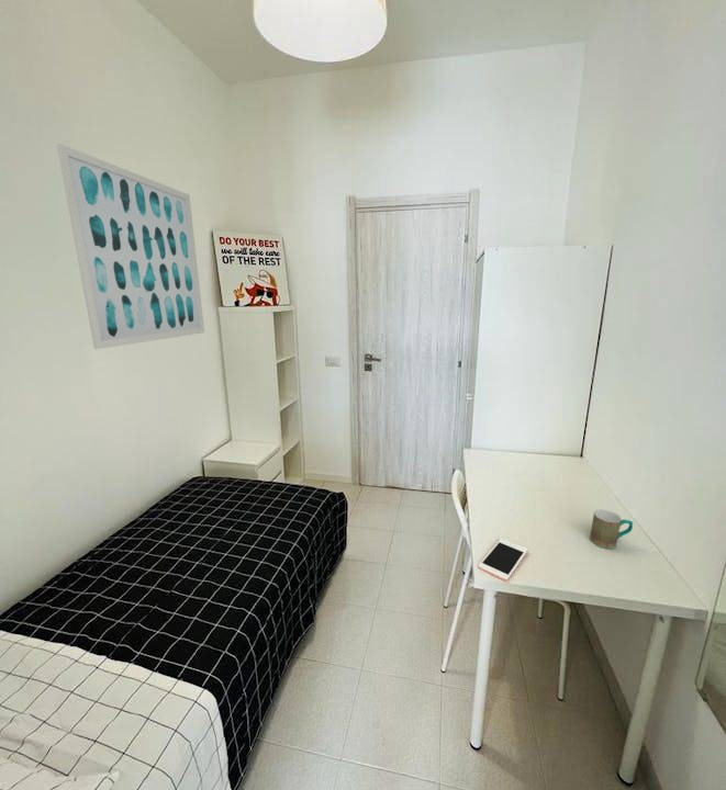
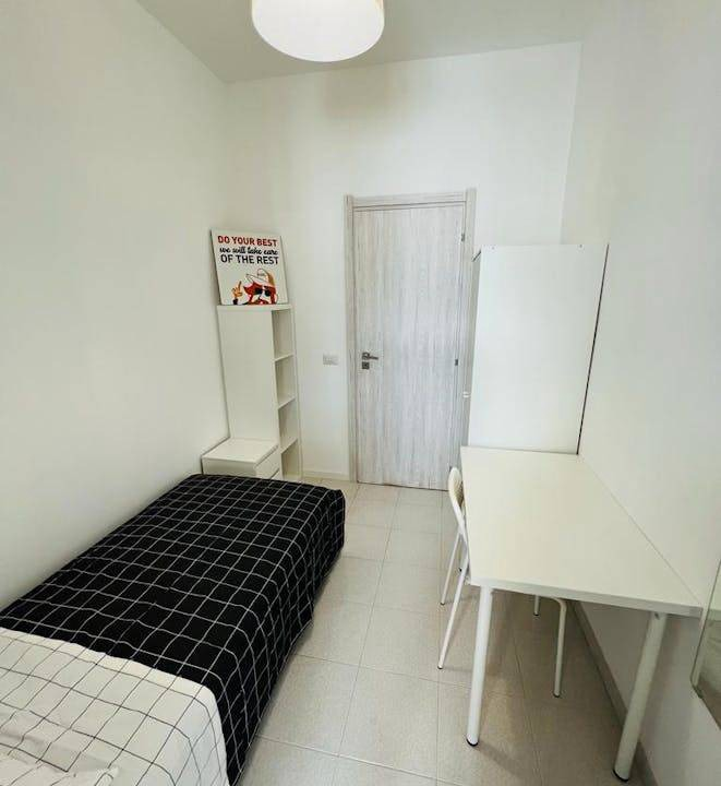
- wall art [56,143,205,350]
- cell phone [477,538,529,583]
- mug [589,508,634,550]
